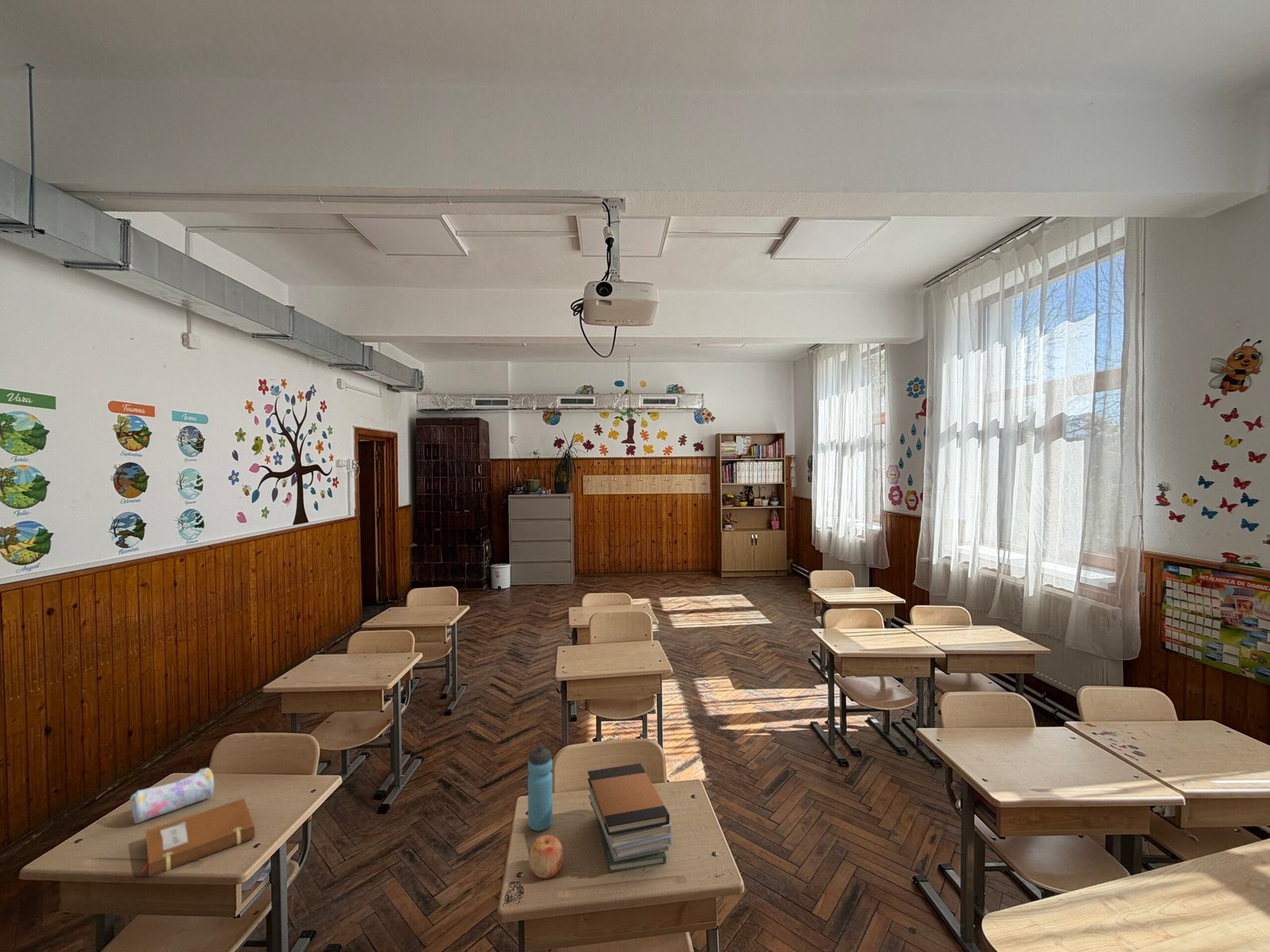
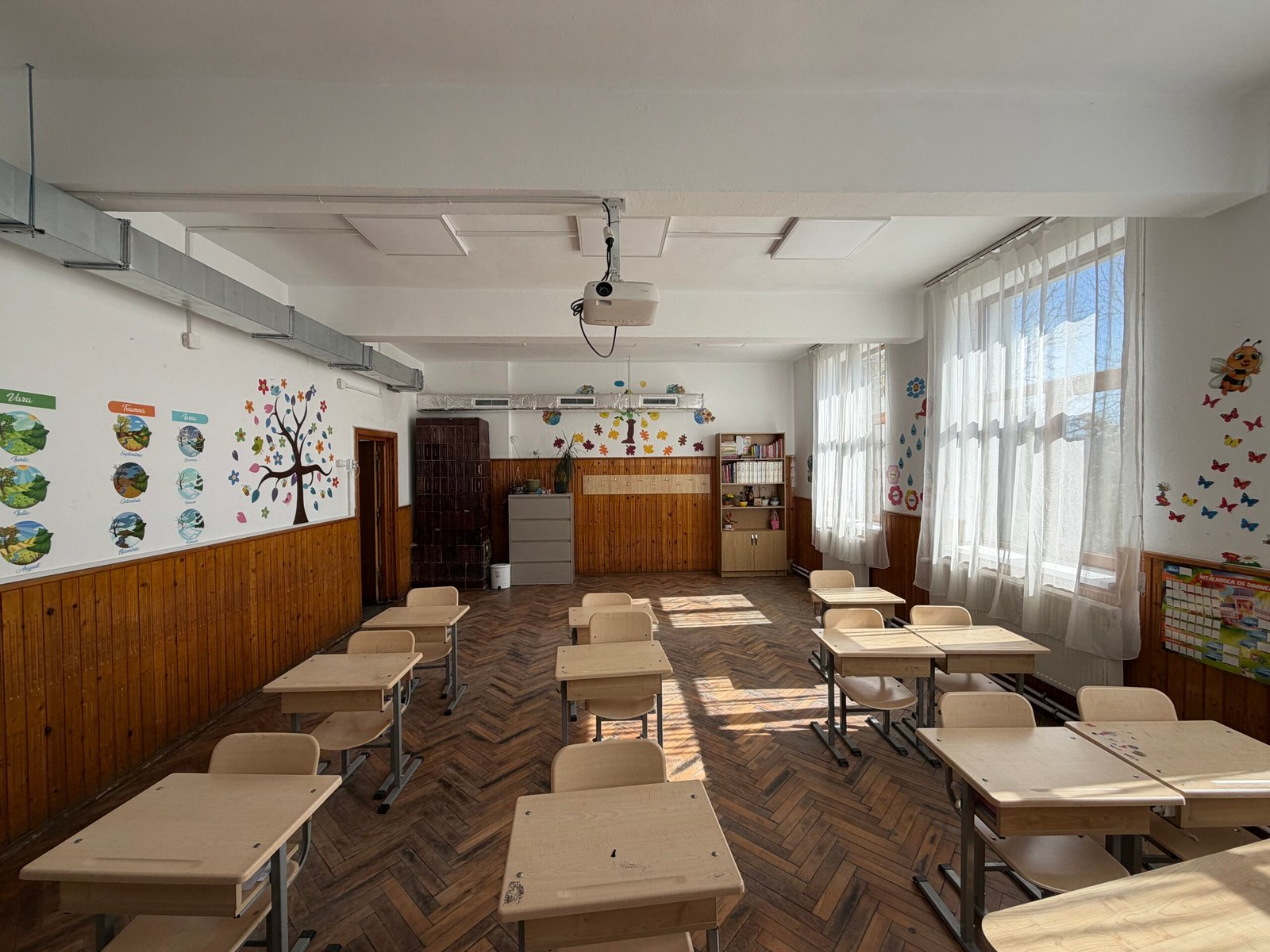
- notebook [140,797,256,878]
- pencil case [129,767,214,824]
- water bottle [527,744,553,832]
- apple [529,835,564,879]
- book stack [587,762,672,873]
